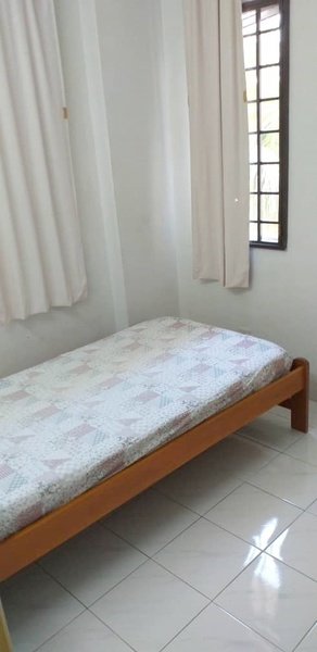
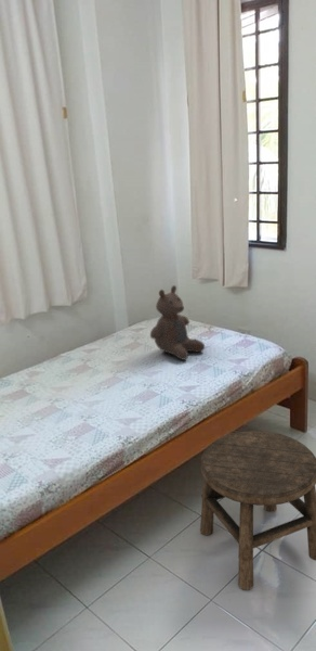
+ stool [199,430,316,591]
+ bear [149,284,206,361]
